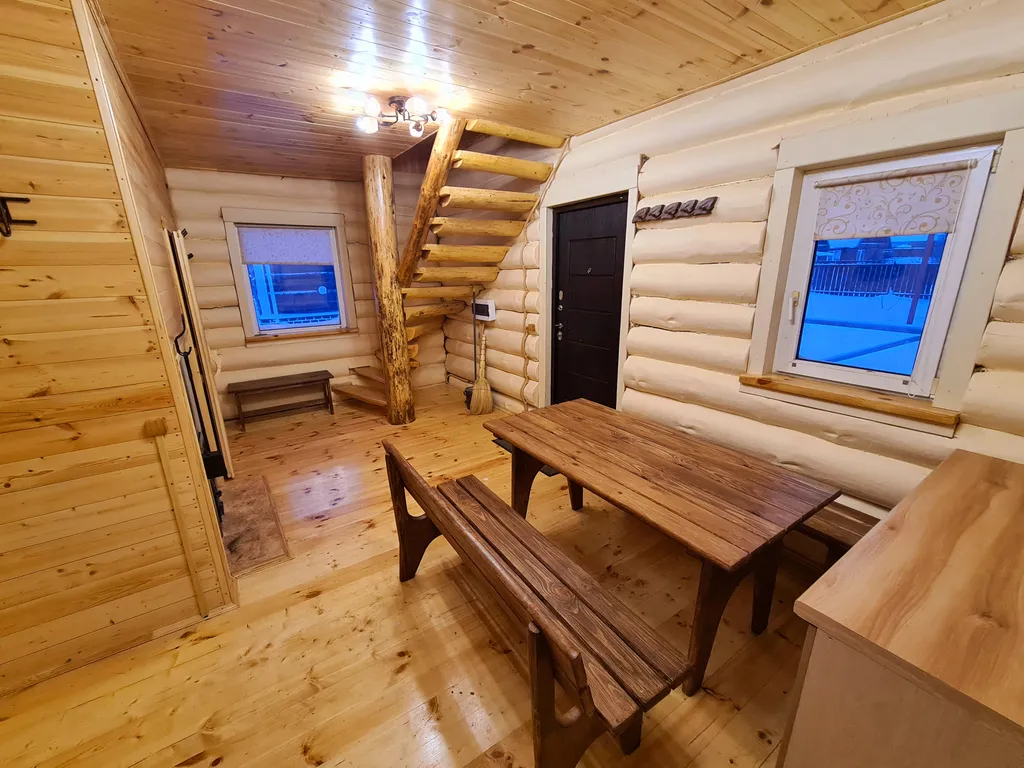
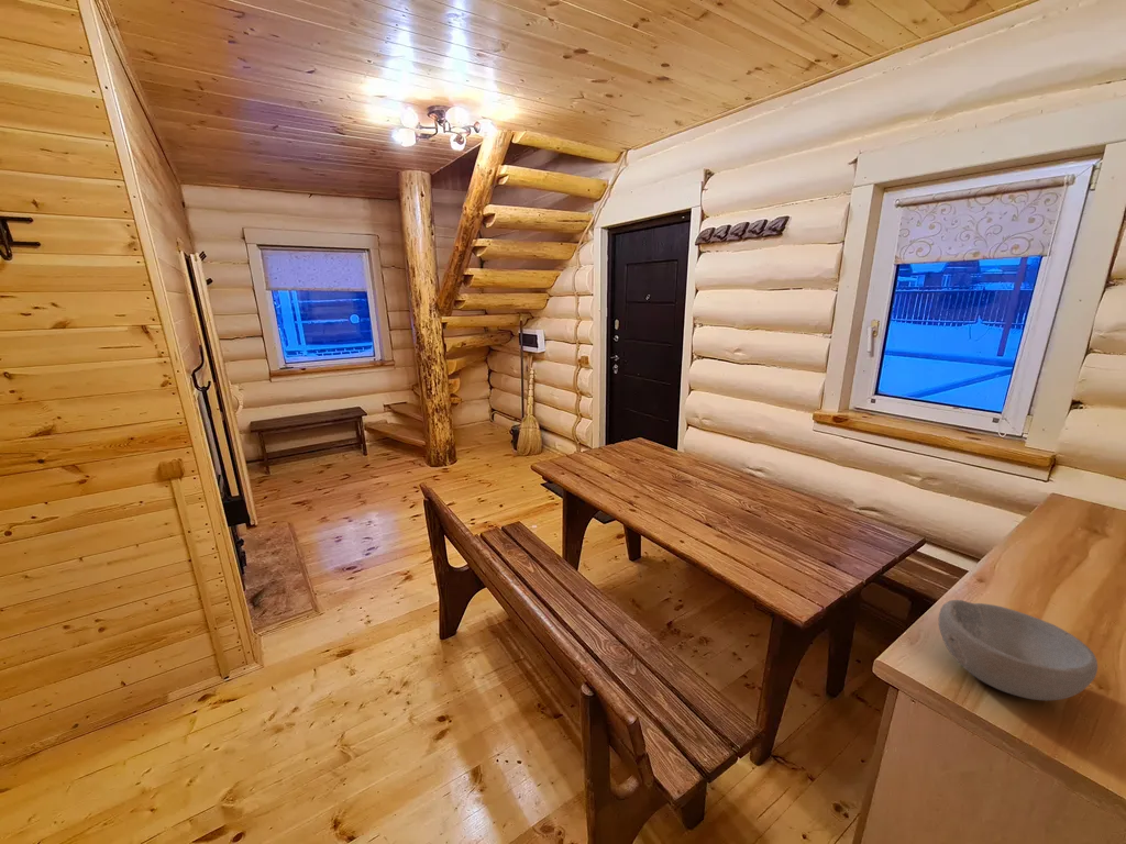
+ bowl [938,599,1099,701]
